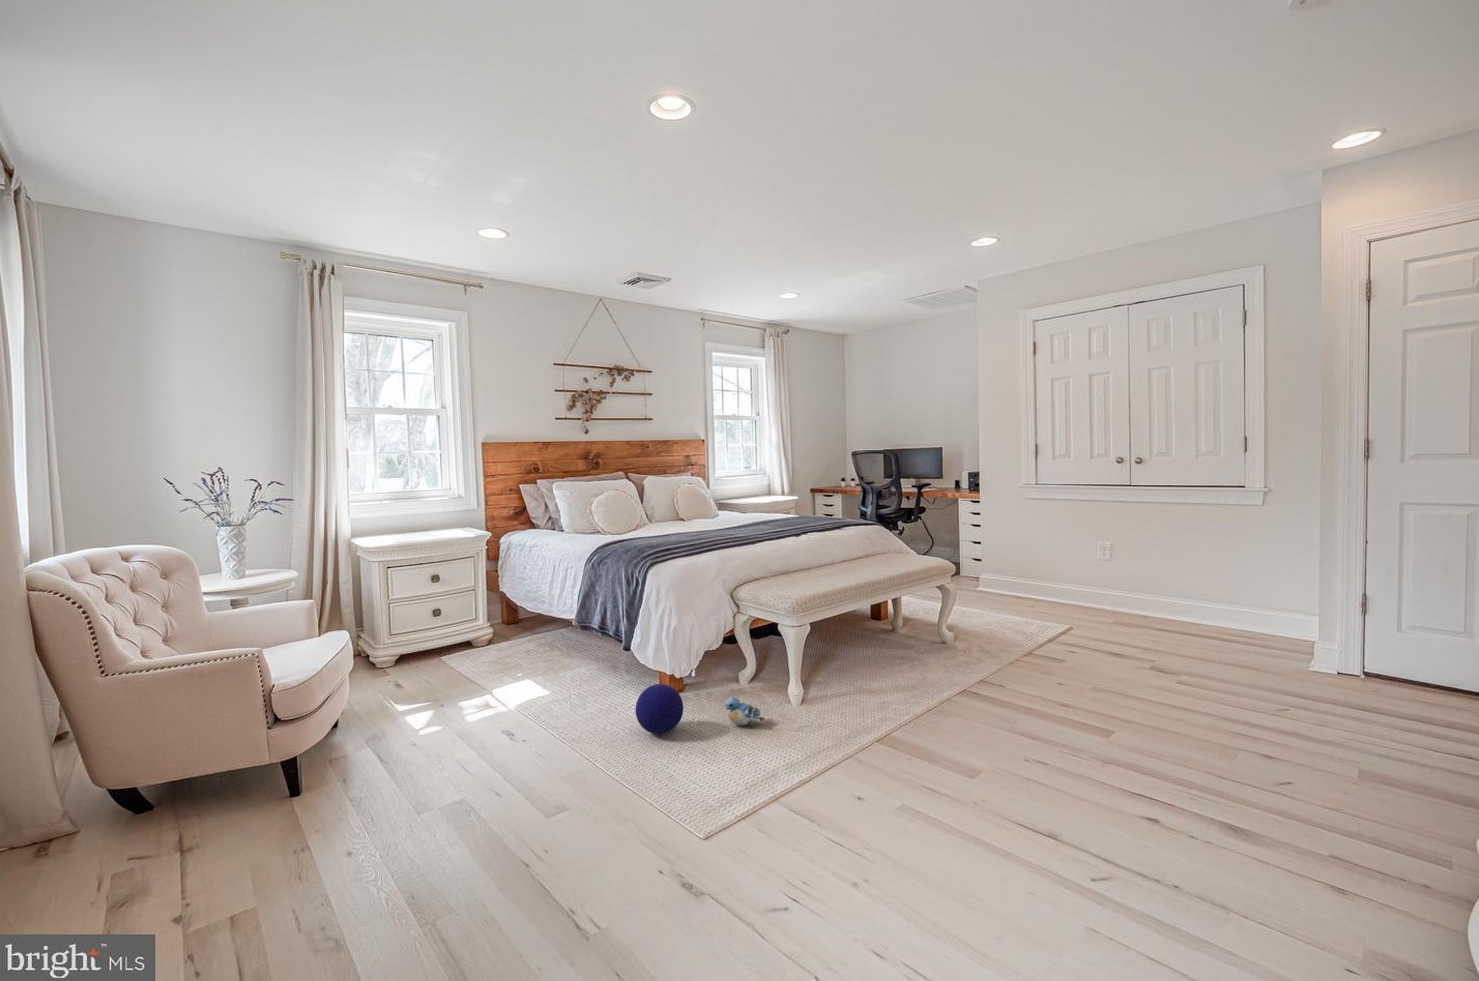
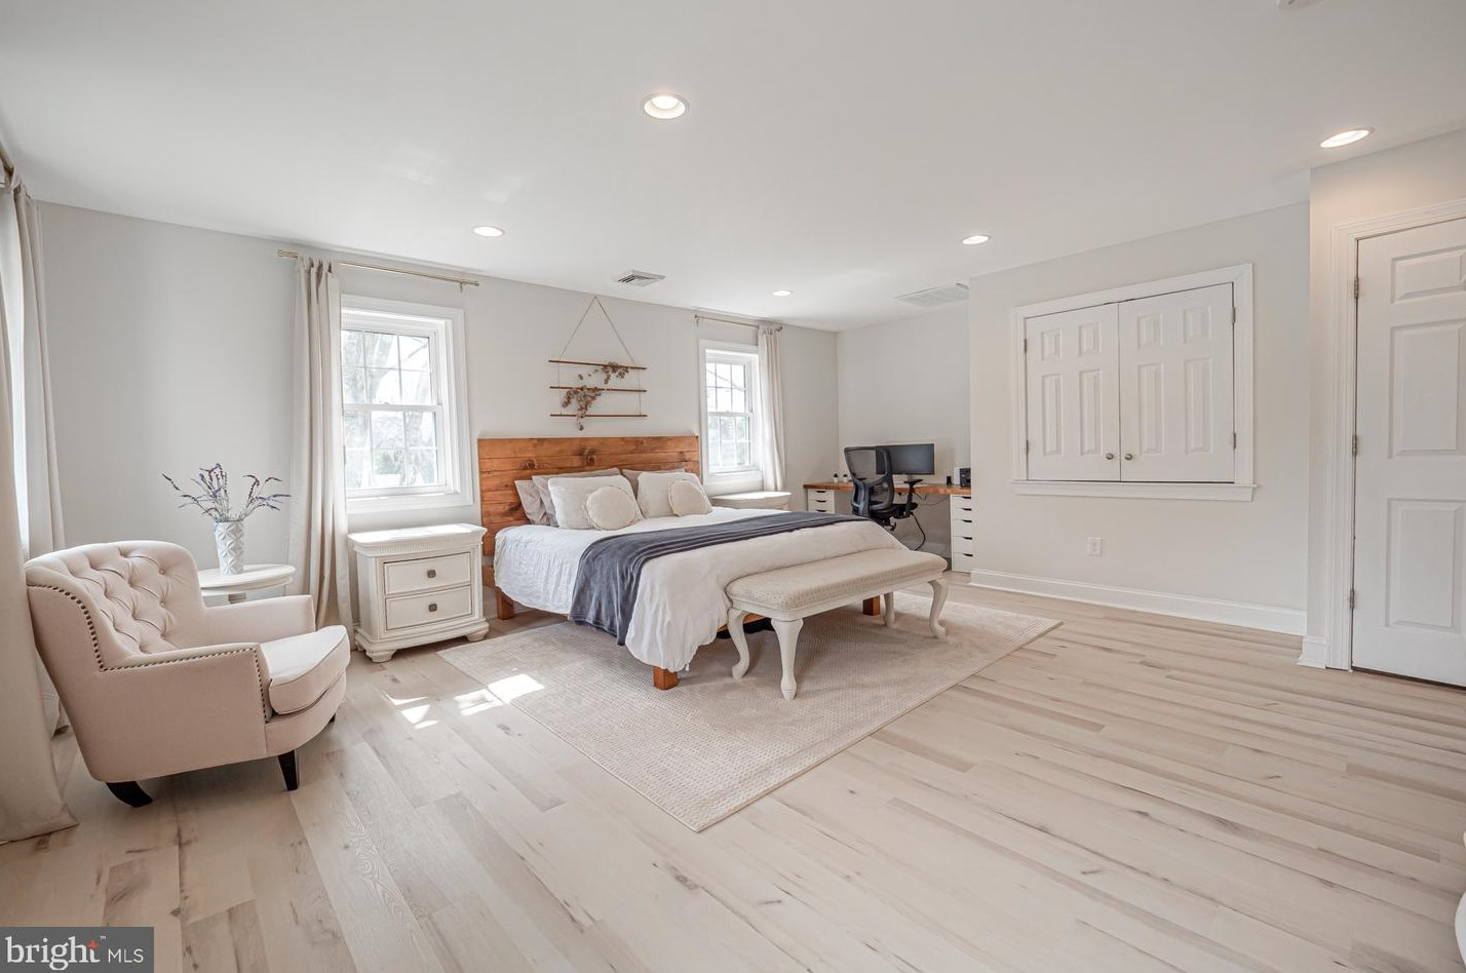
- plush toy [724,696,767,726]
- ball [635,683,685,735]
